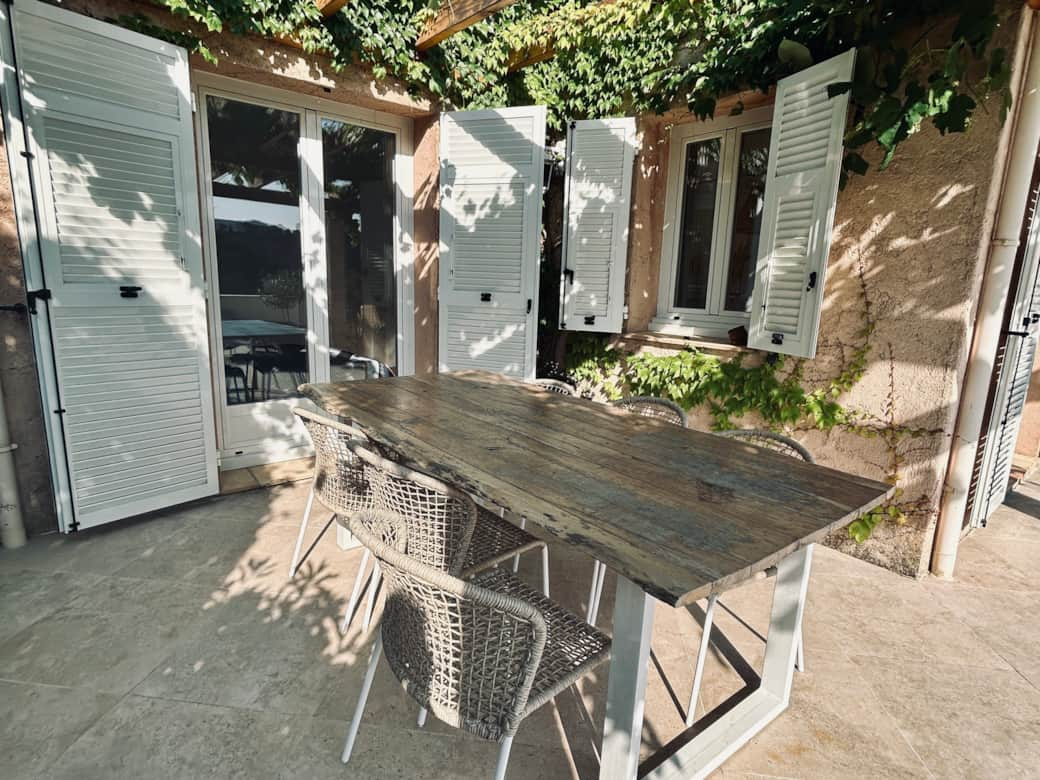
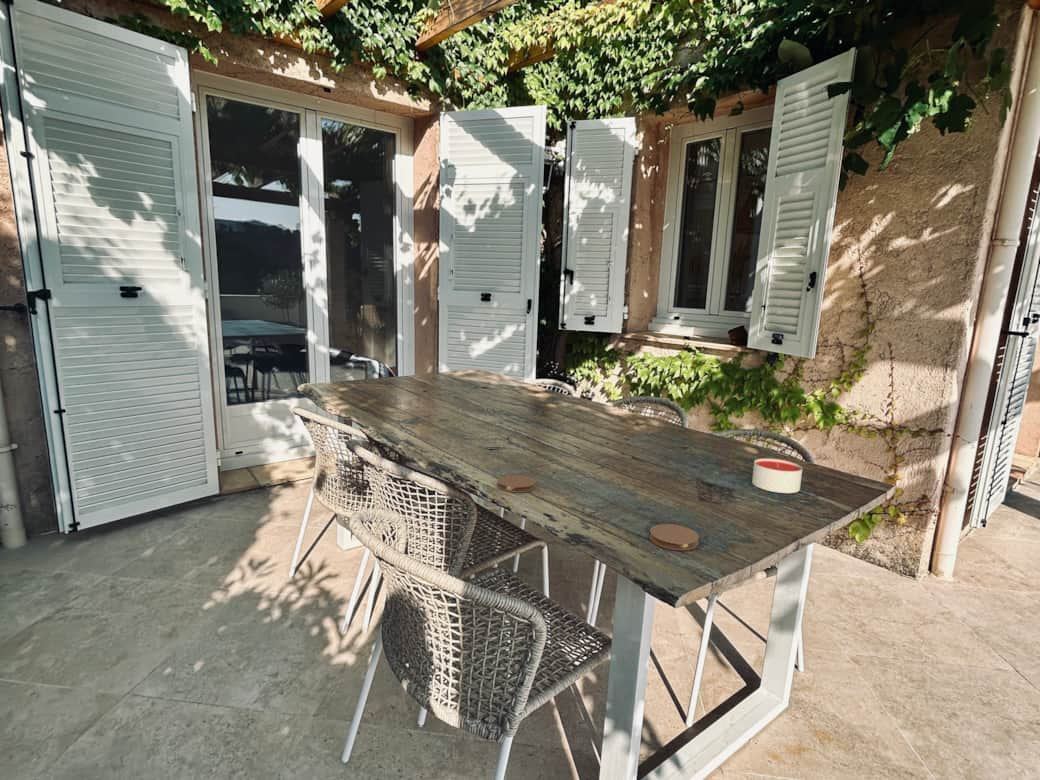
+ coaster [497,474,537,493]
+ candle [751,458,803,494]
+ coaster [649,523,700,551]
